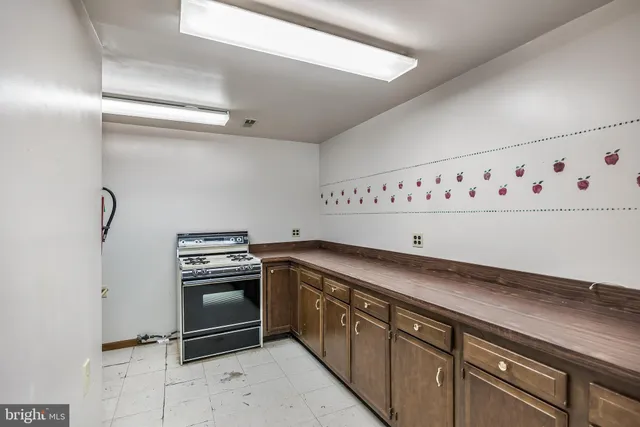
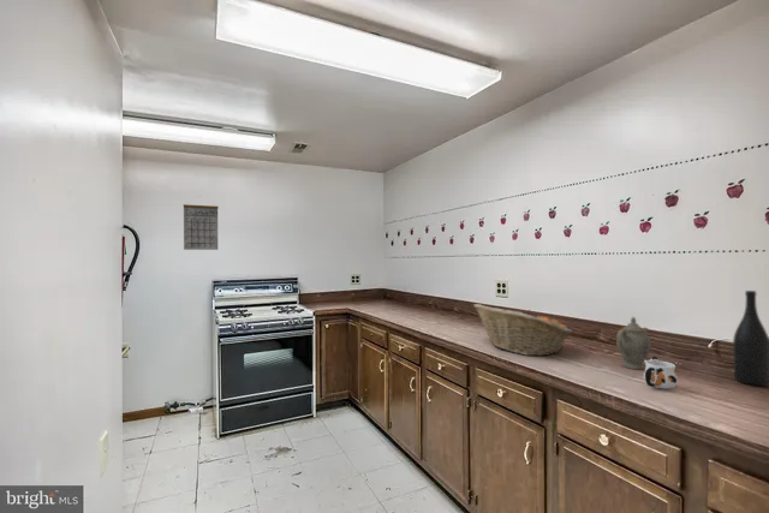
+ wine bottle [732,290,769,387]
+ chinaware [615,316,652,370]
+ fruit basket [472,303,574,357]
+ calendar [183,195,219,251]
+ mug [643,356,679,390]
